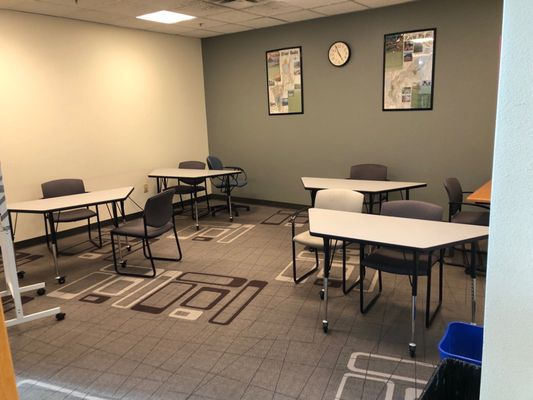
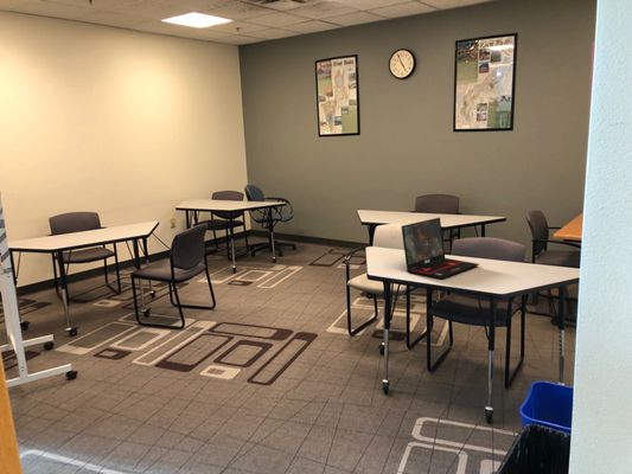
+ laptop [400,217,480,280]
